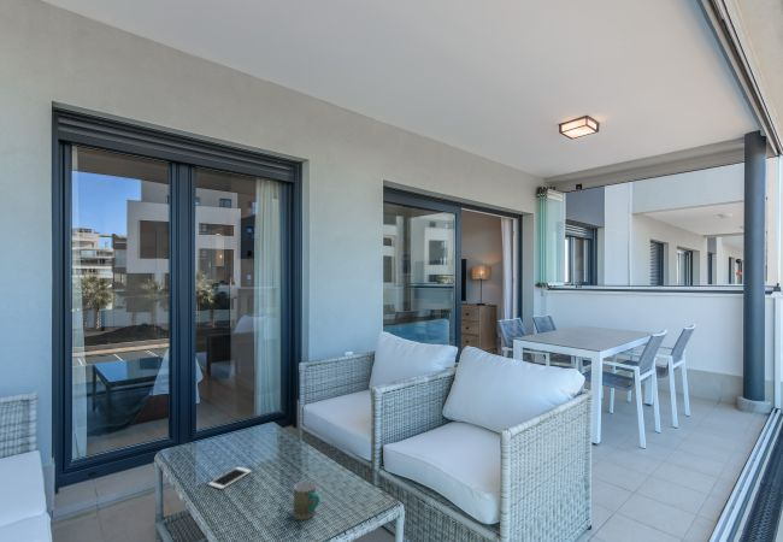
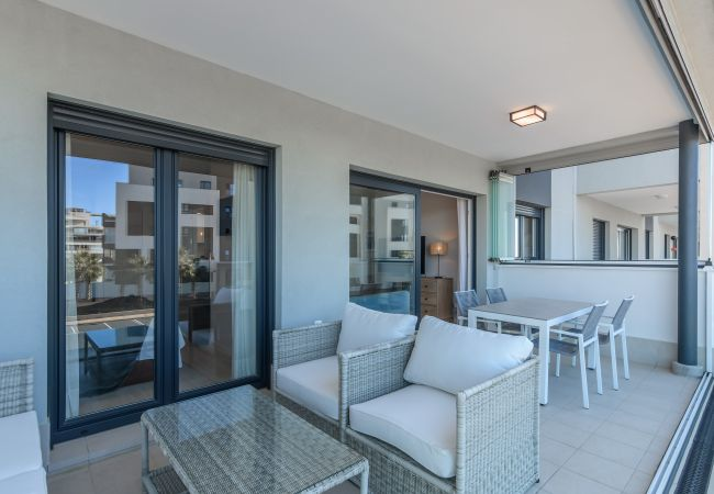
- cell phone [207,466,253,490]
- mug [293,479,320,520]
